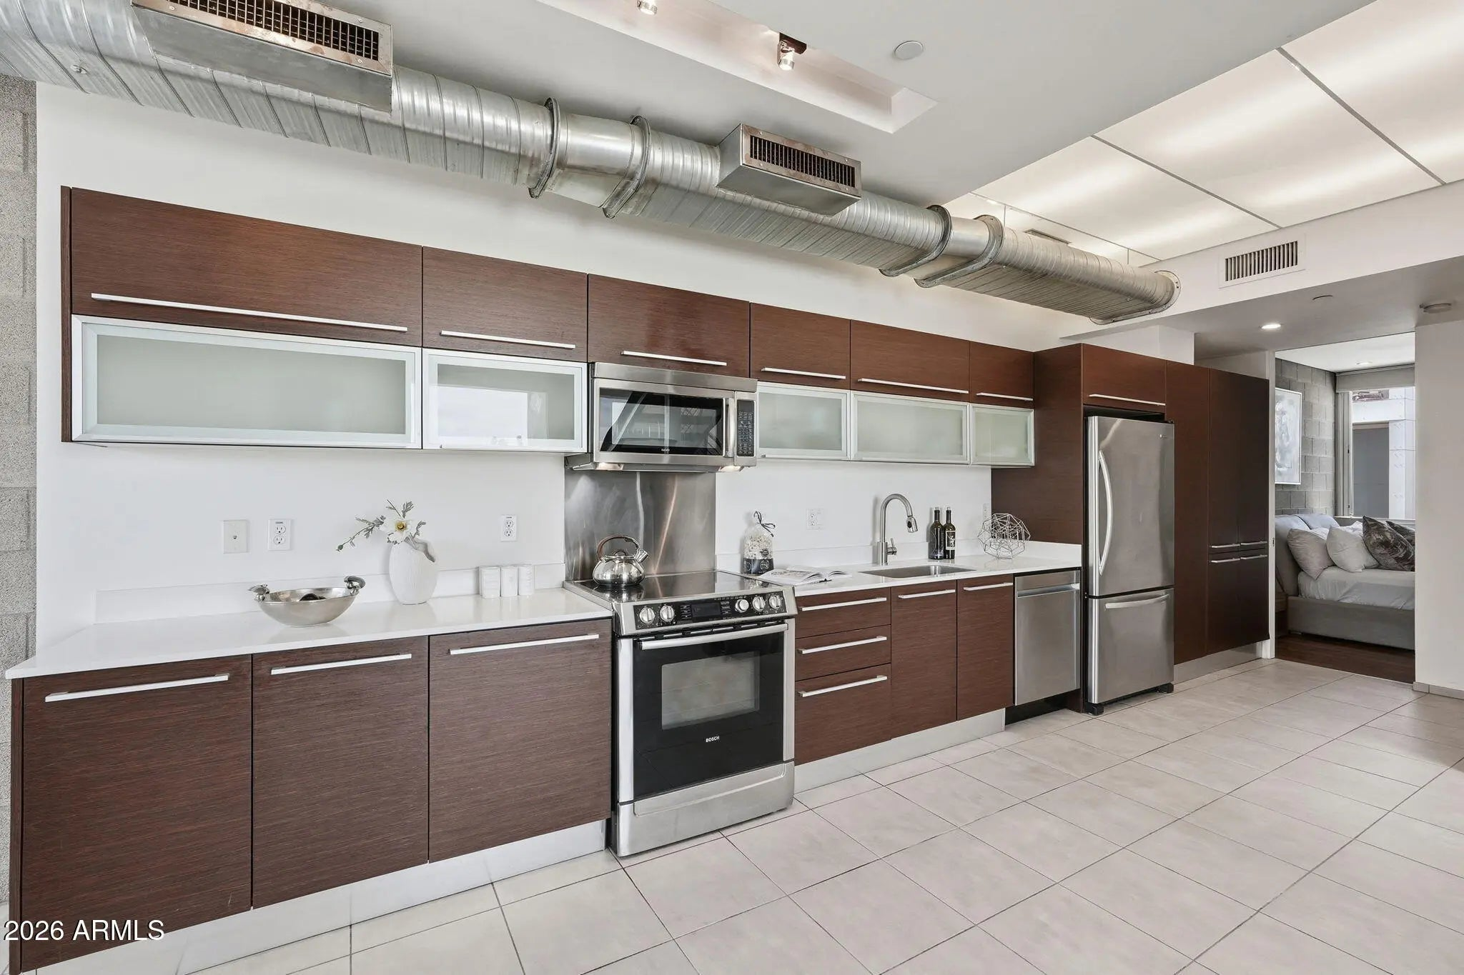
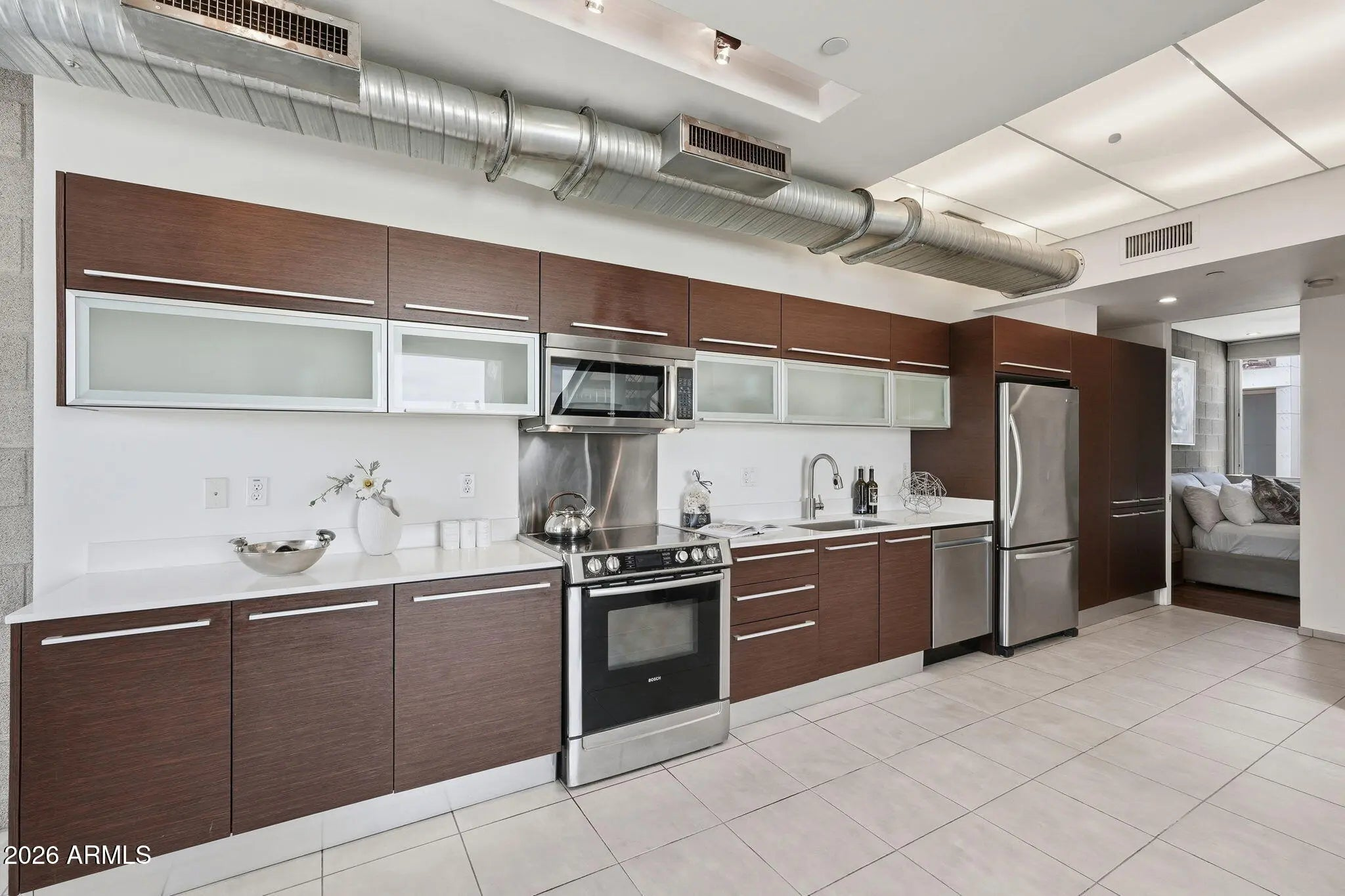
+ smoke detector [1108,133,1122,146]
